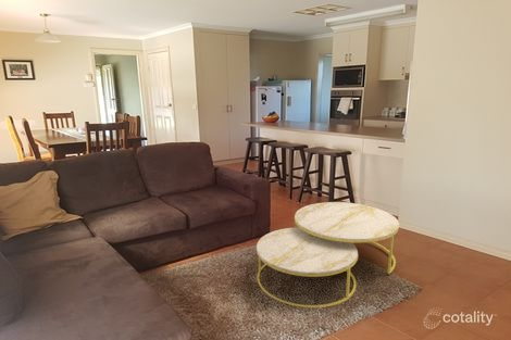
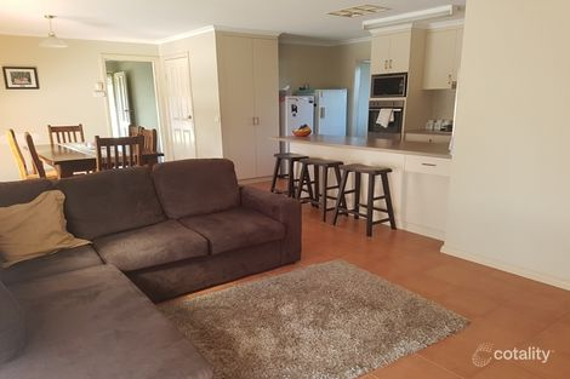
- coffee table [256,201,400,308]
